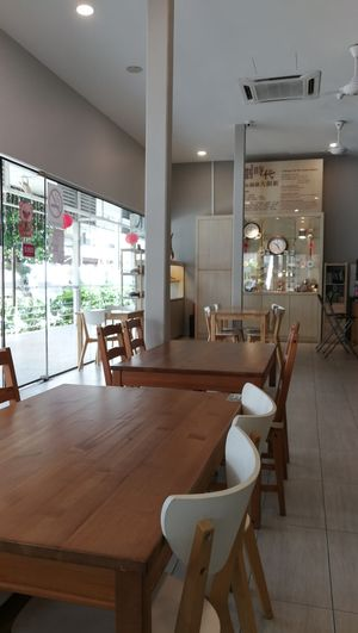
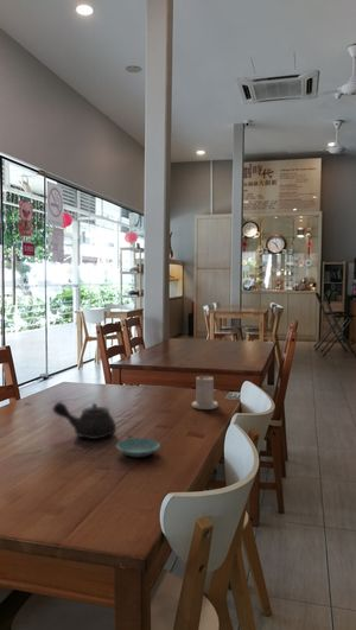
+ teapot [51,401,117,440]
+ saucer [115,437,161,458]
+ candle [191,374,218,411]
